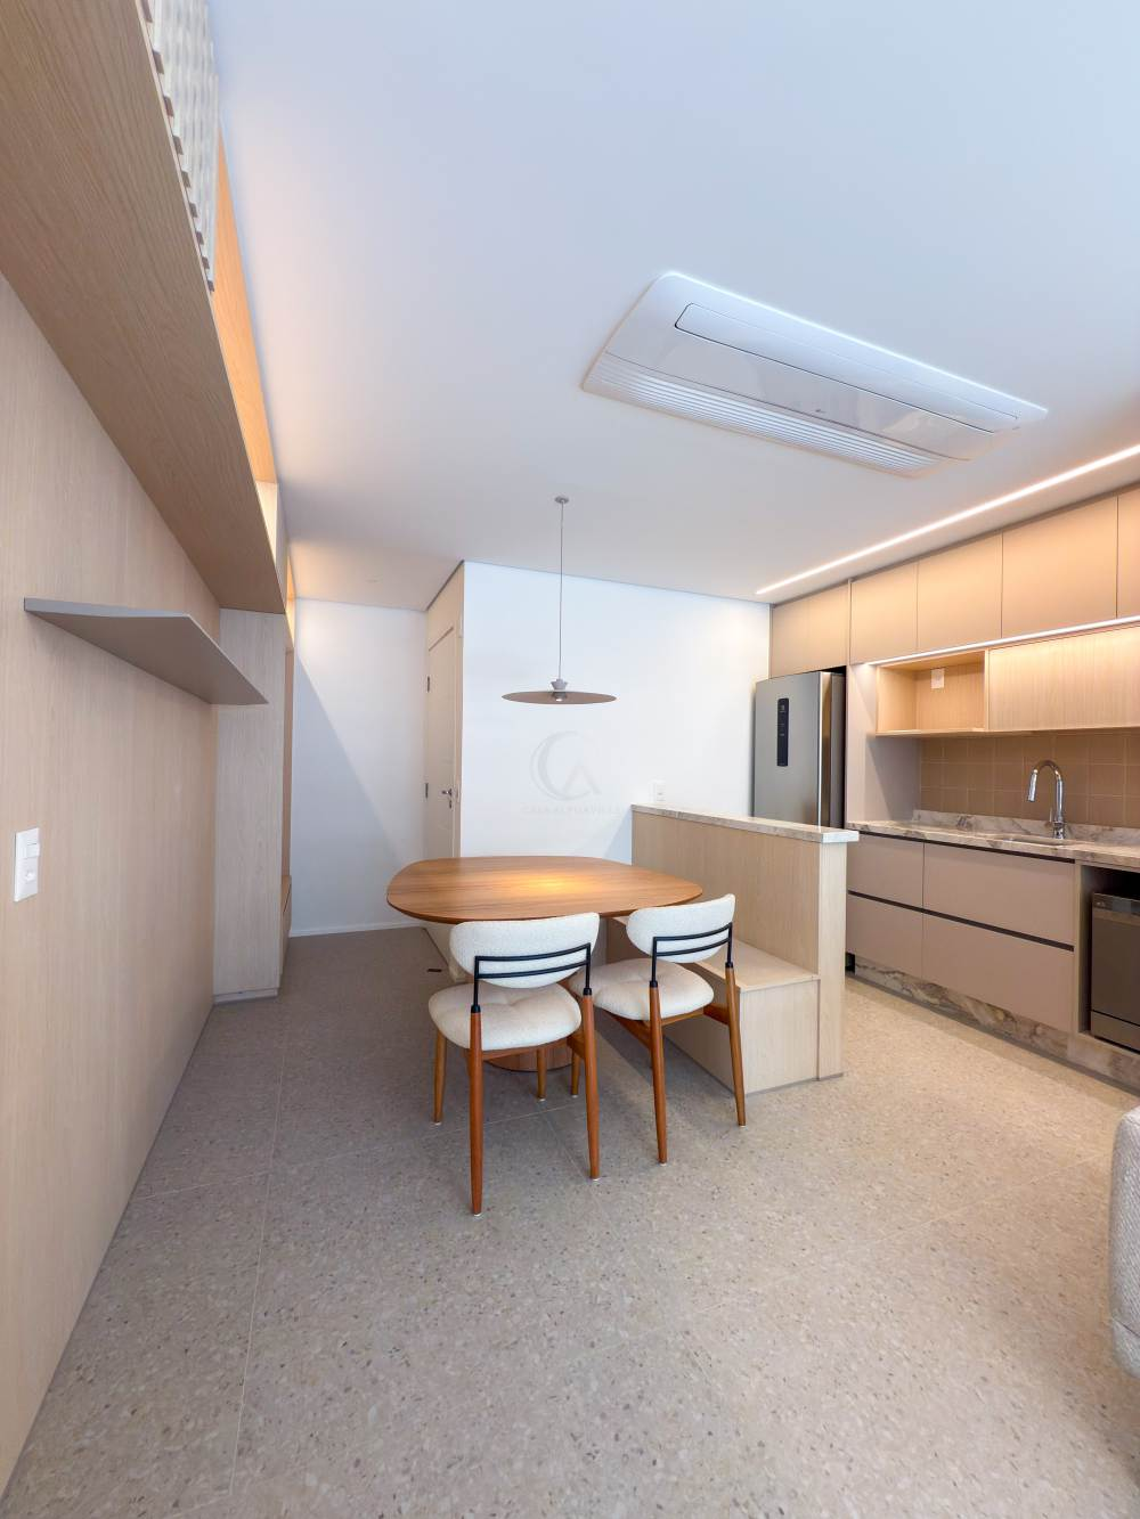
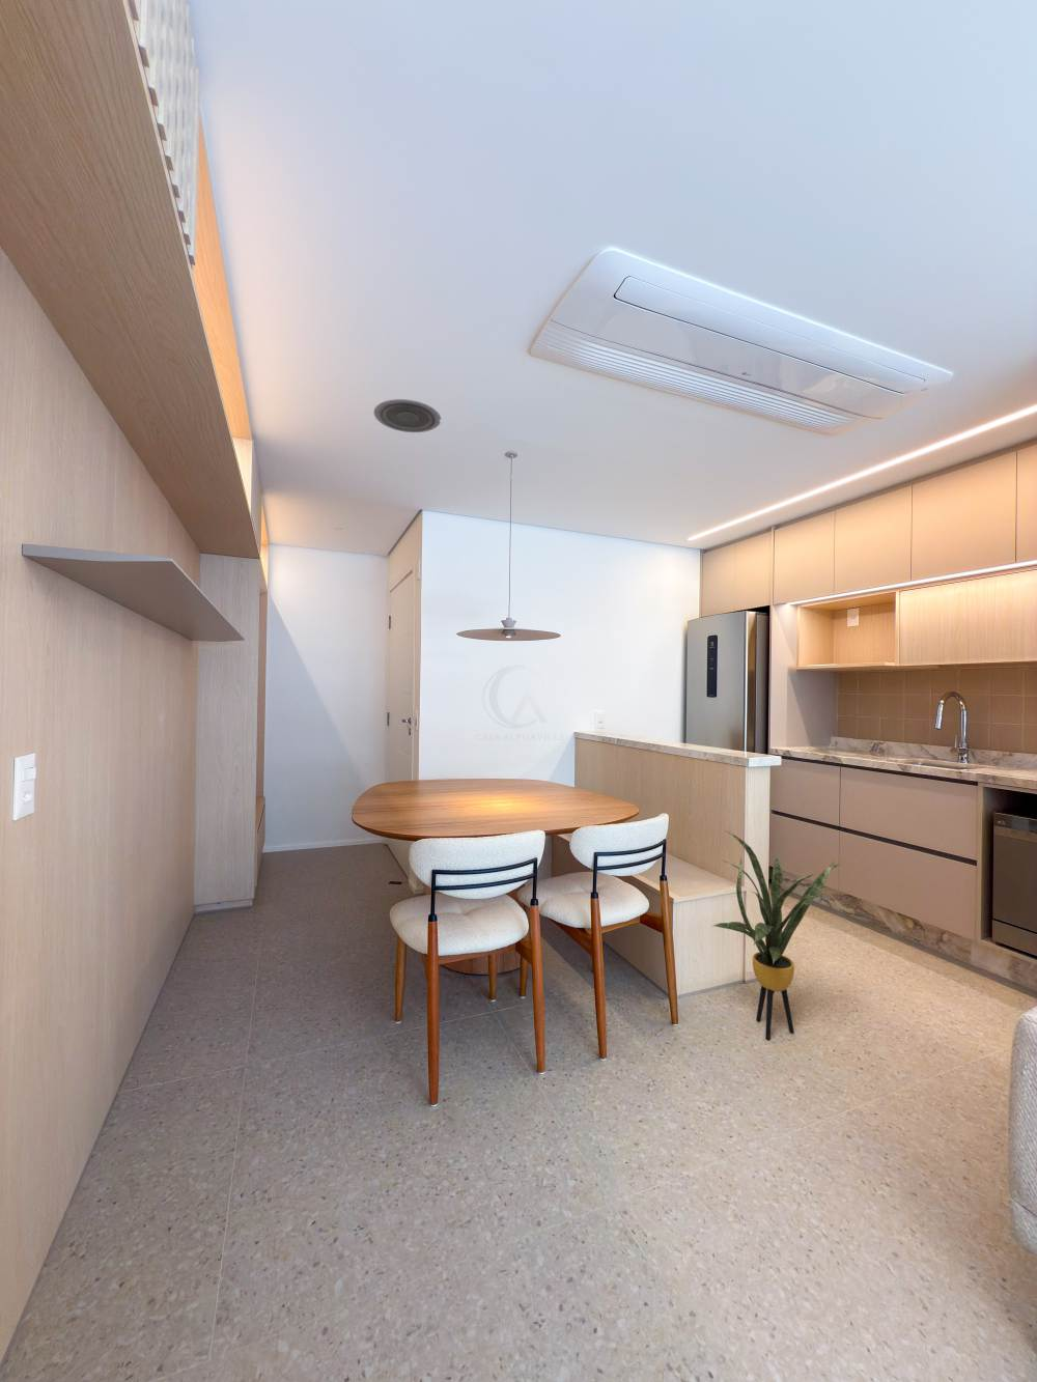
+ house plant [712,830,840,1041]
+ recessed light [374,399,442,433]
